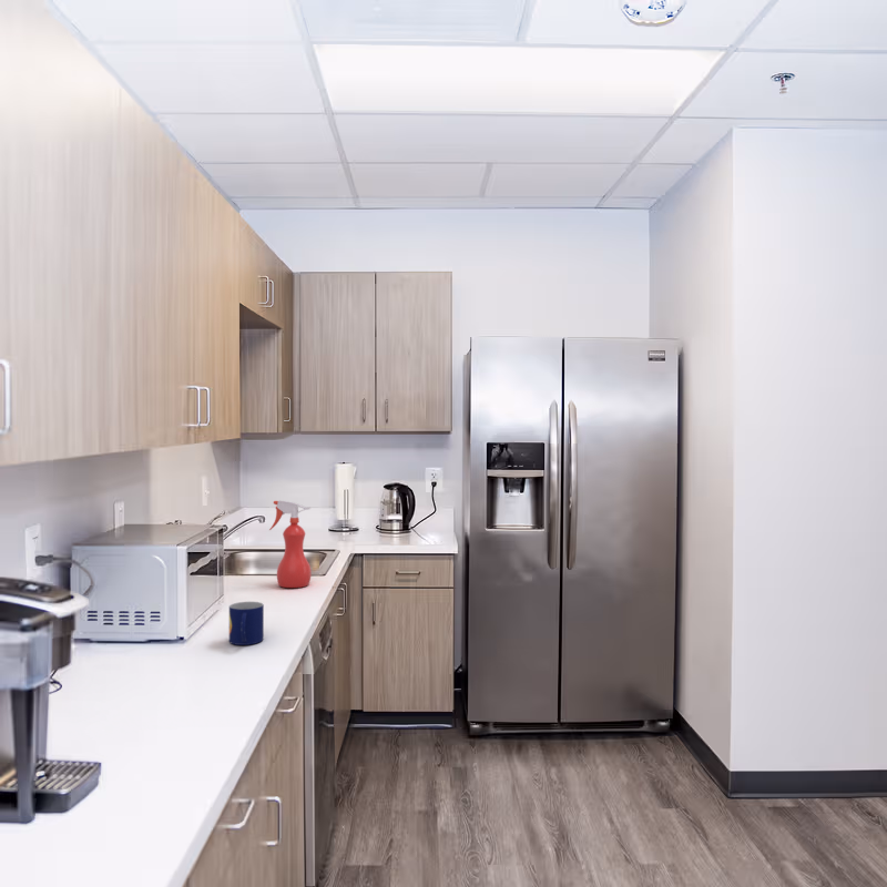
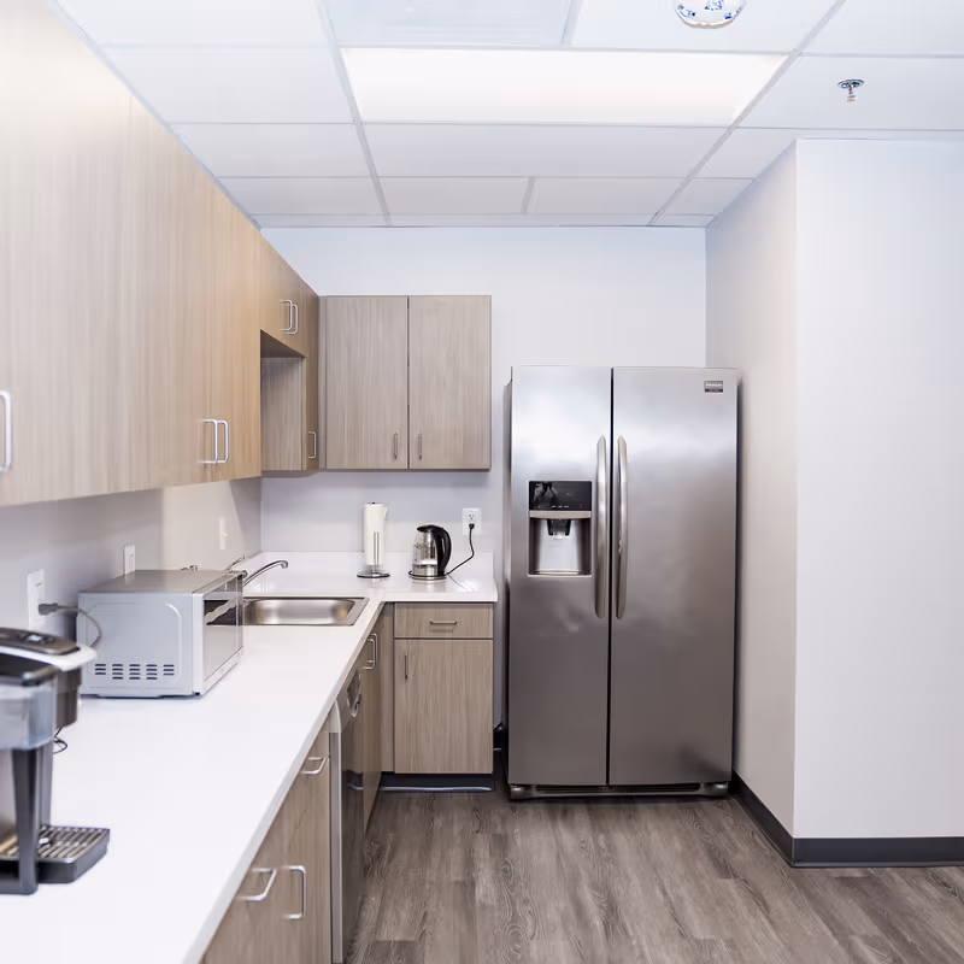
- mug [228,601,265,646]
- spray bottle [268,499,313,589]
